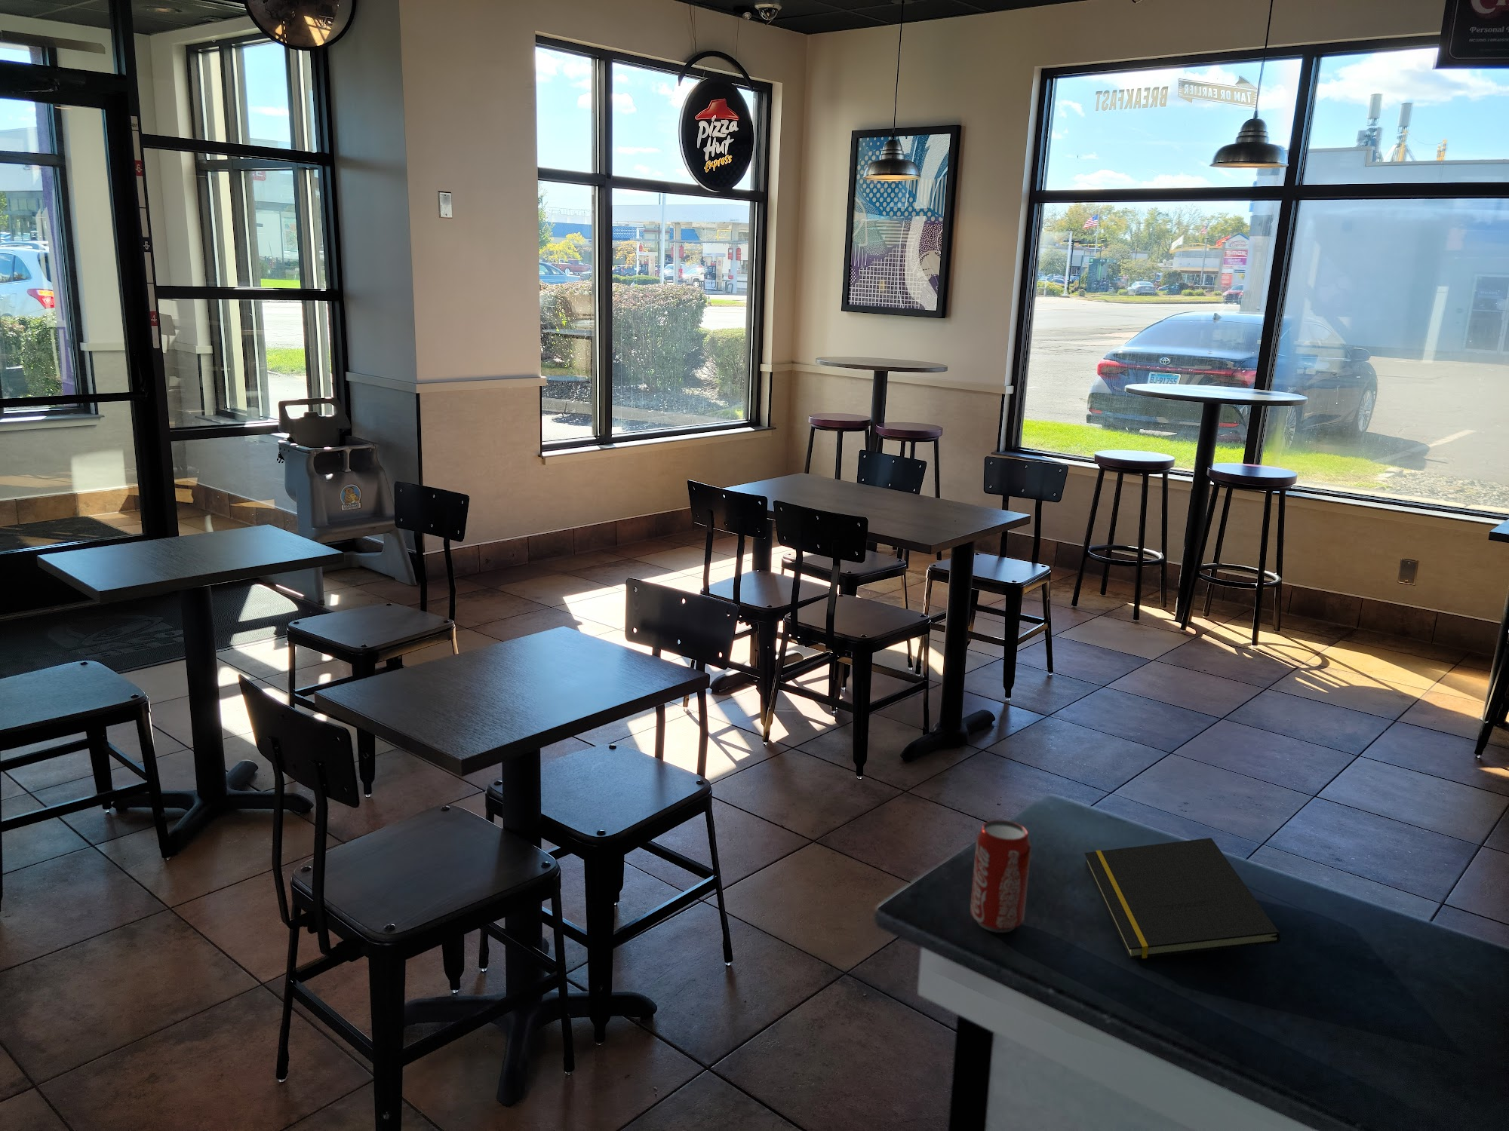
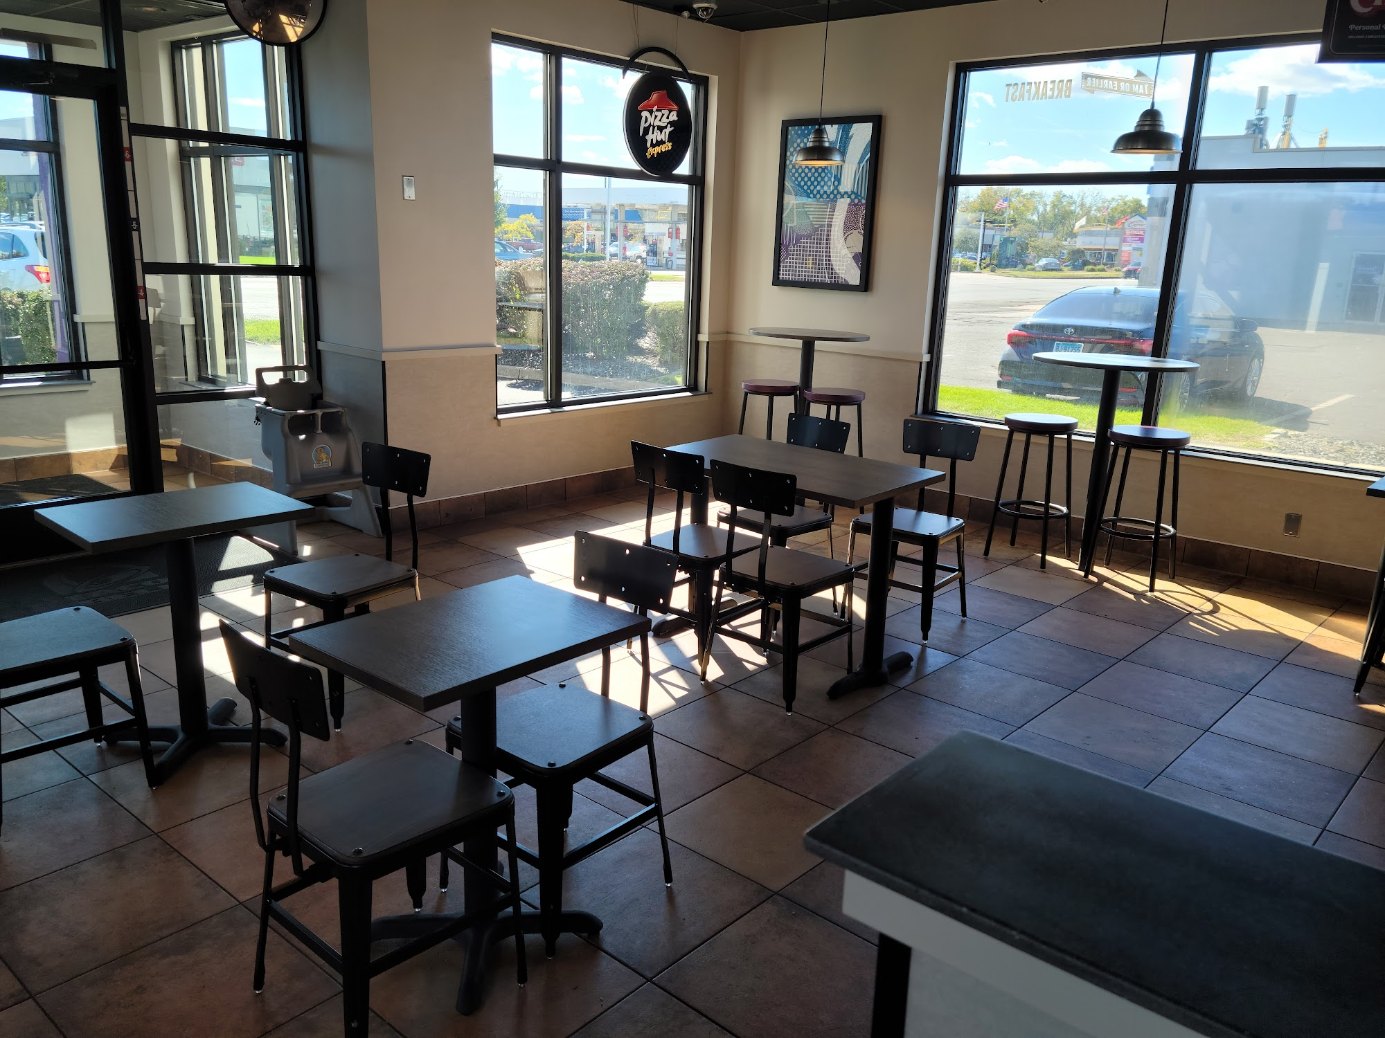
- notepad [1084,836,1281,960]
- beverage can [970,819,1033,934]
